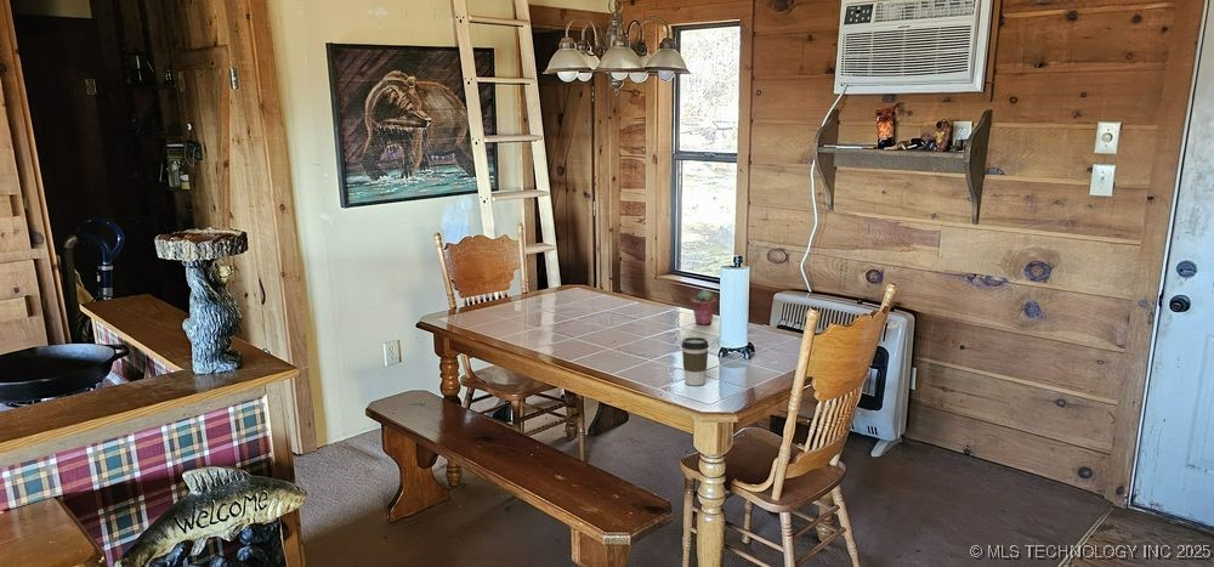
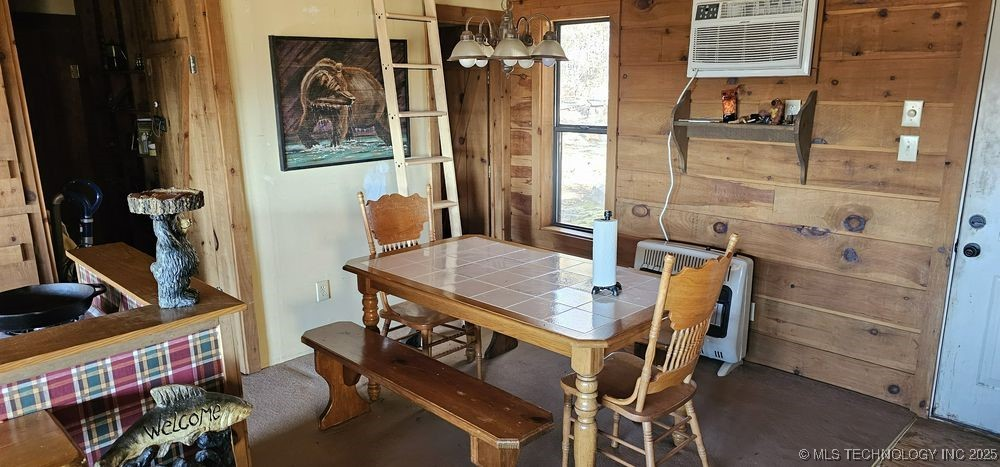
- potted succulent [690,289,717,325]
- coffee cup [680,336,710,386]
